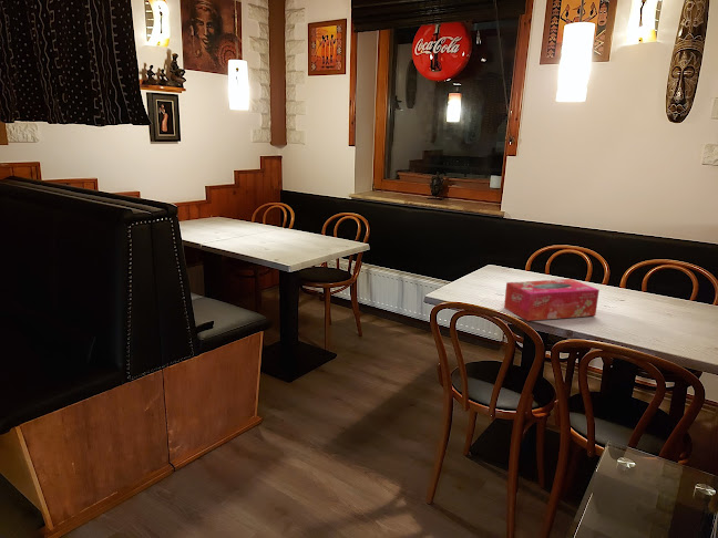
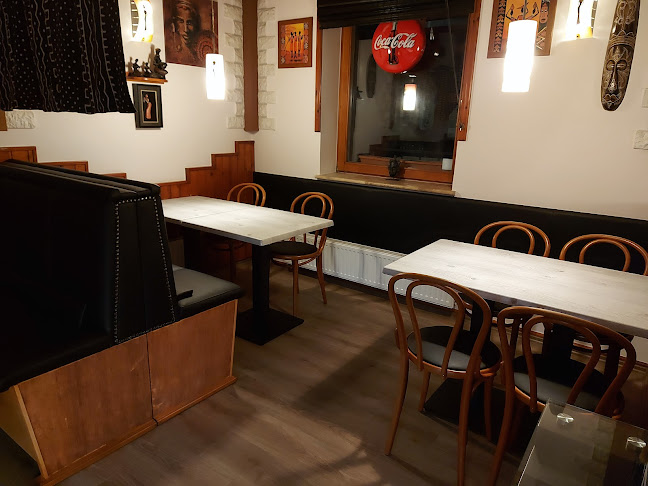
- tissue box [503,278,601,322]
